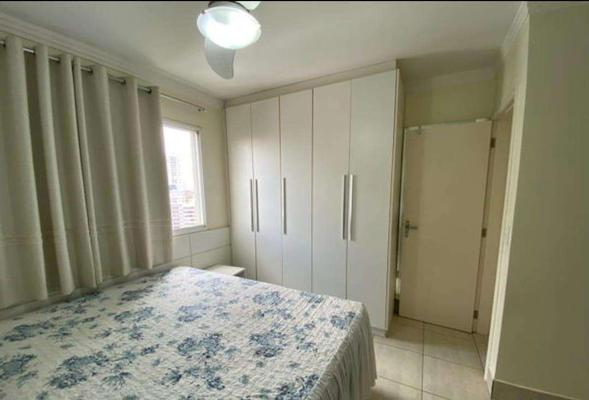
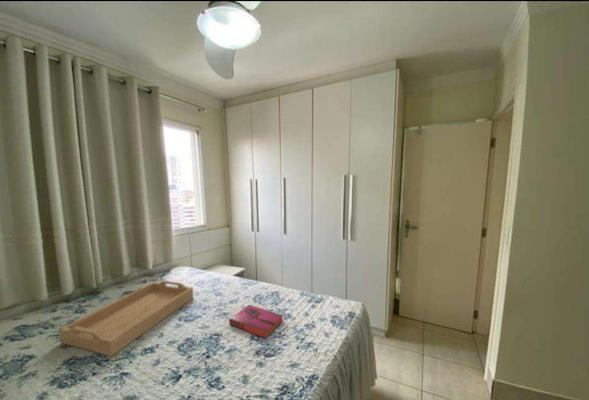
+ hardback book [228,304,284,339]
+ serving tray [59,280,194,357]
